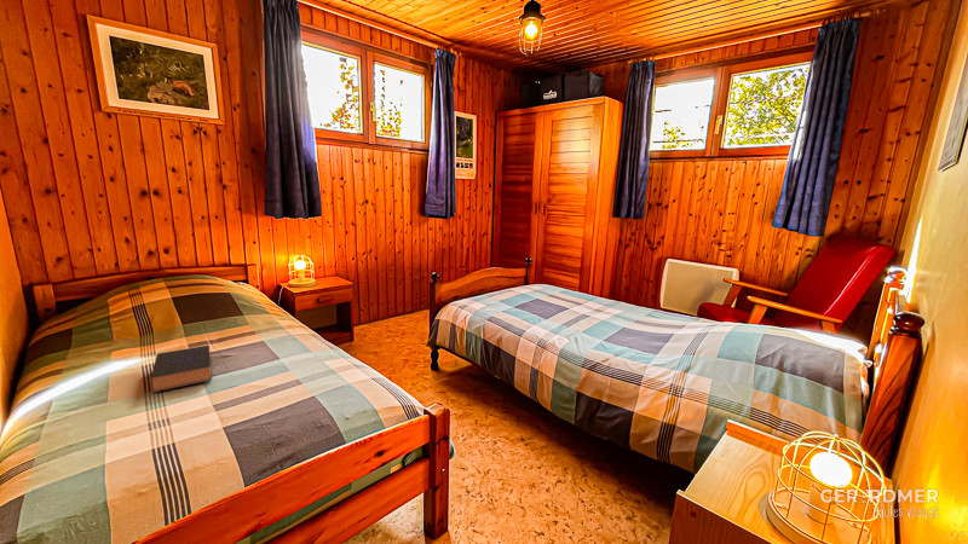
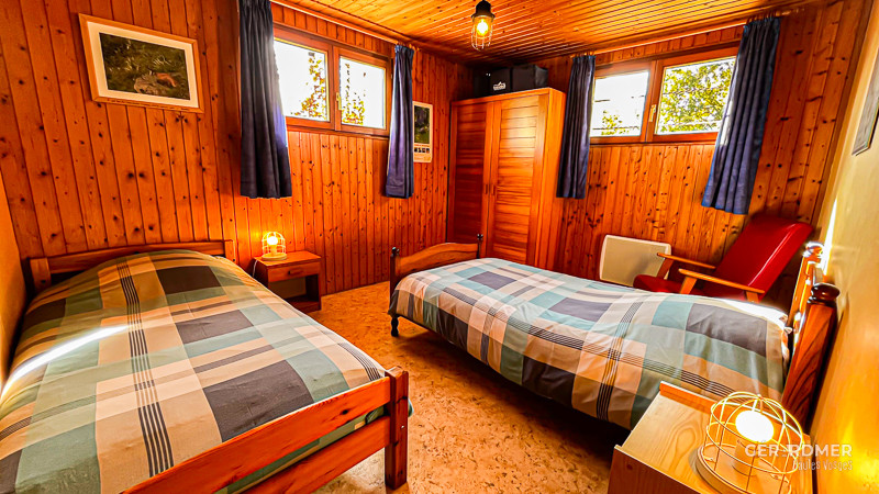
- book [150,345,213,393]
